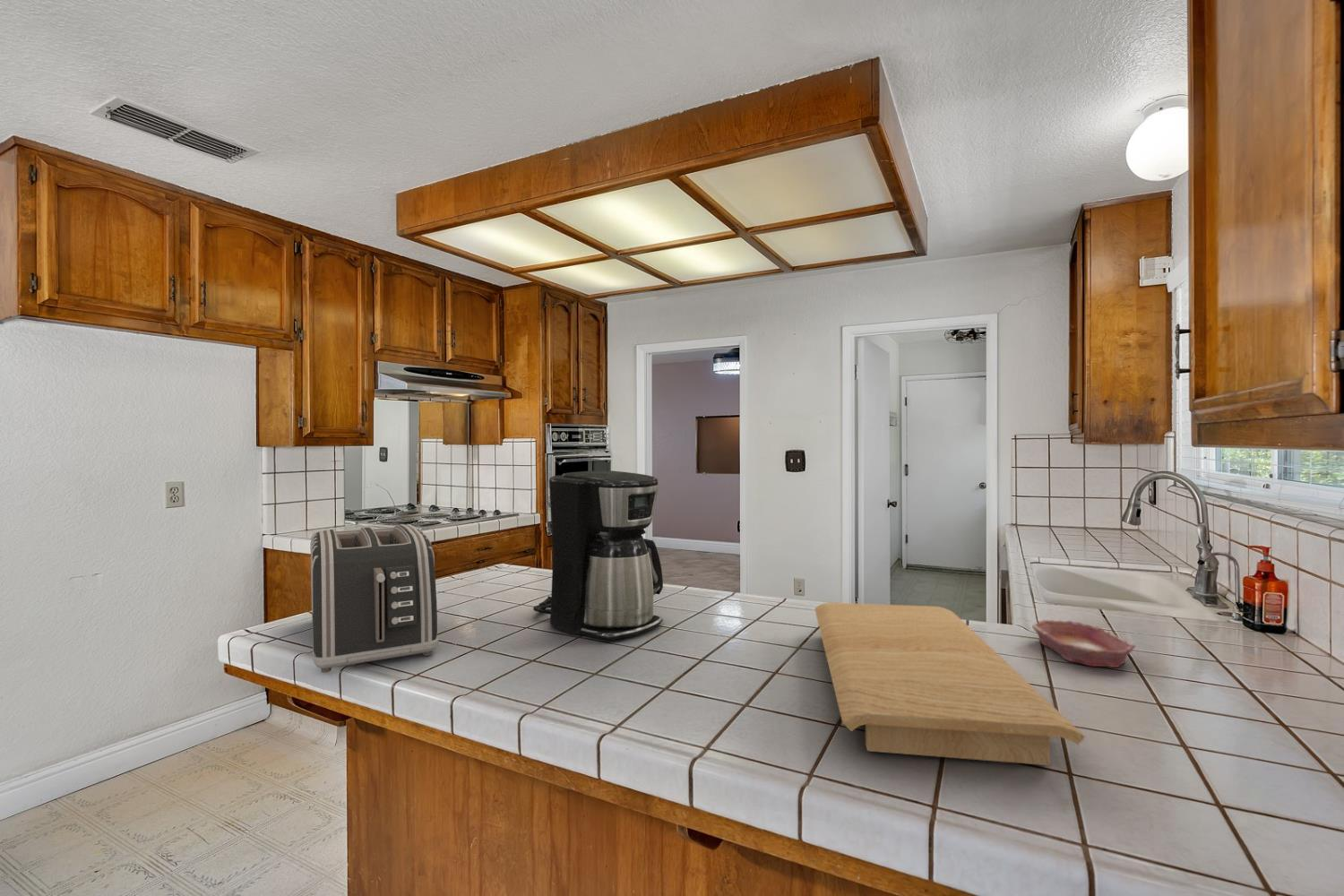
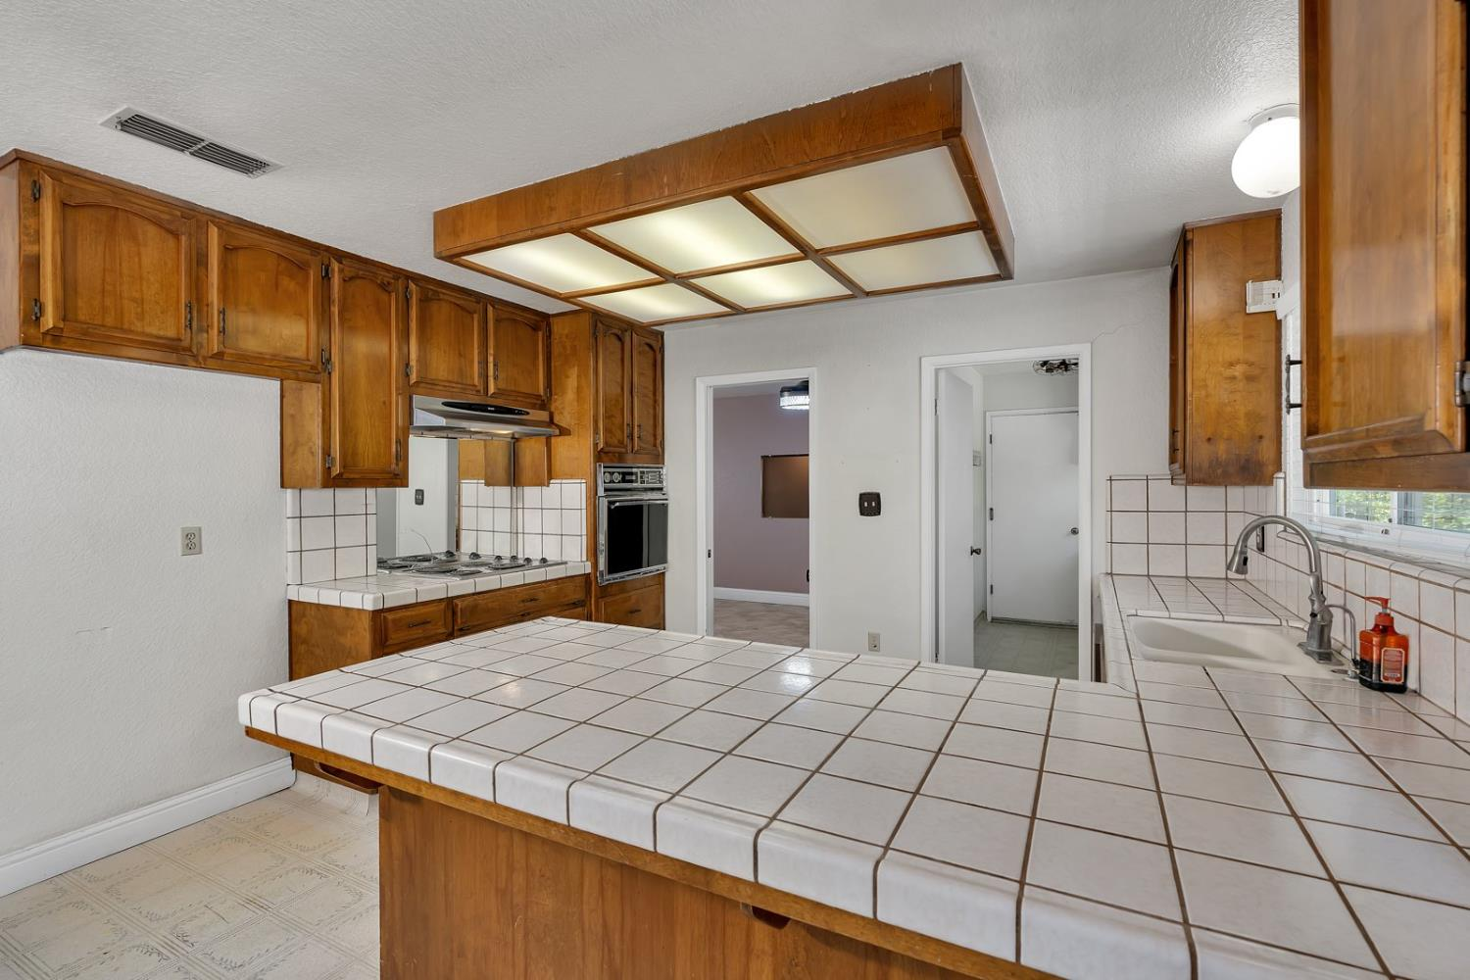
- toaster [310,523,439,674]
- bowl [1031,619,1136,668]
- coffee maker [532,470,664,642]
- cutting board [814,601,1086,766]
